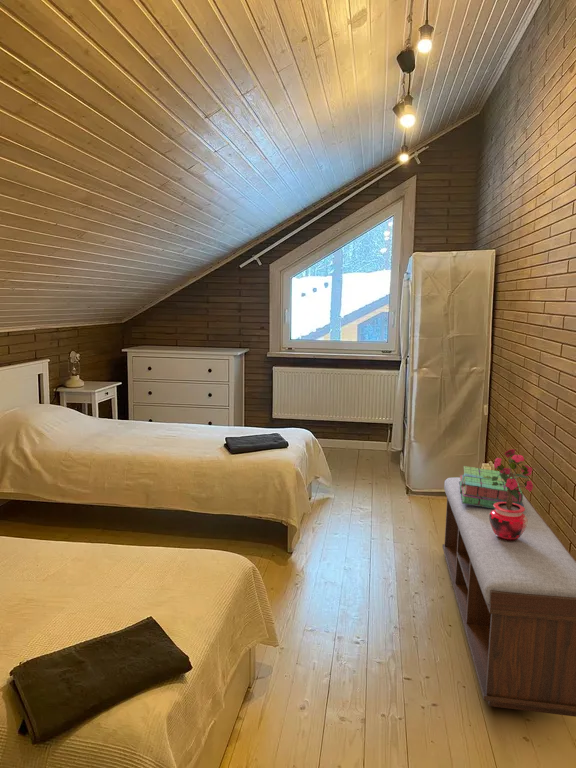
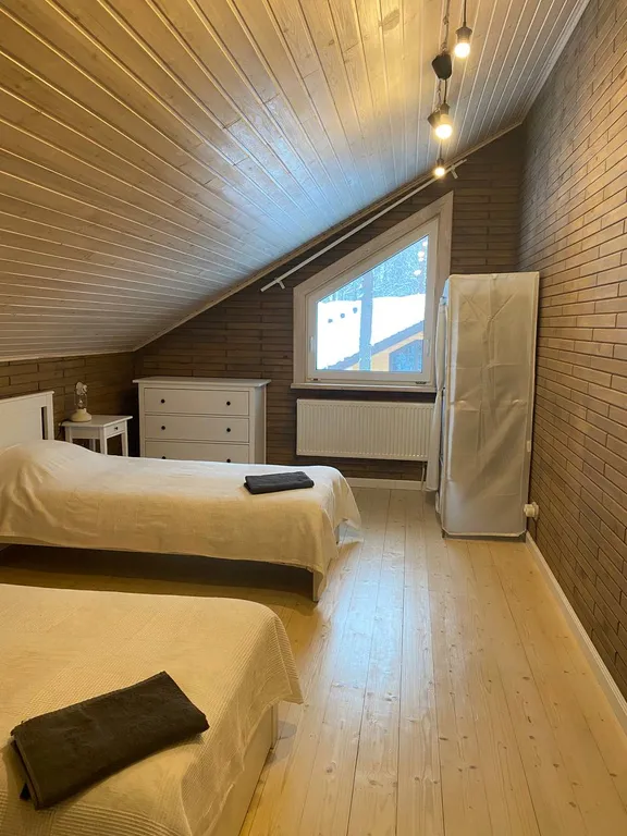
- potted plant [482,447,534,542]
- stack of books [459,465,524,509]
- bench [442,476,576,718]
